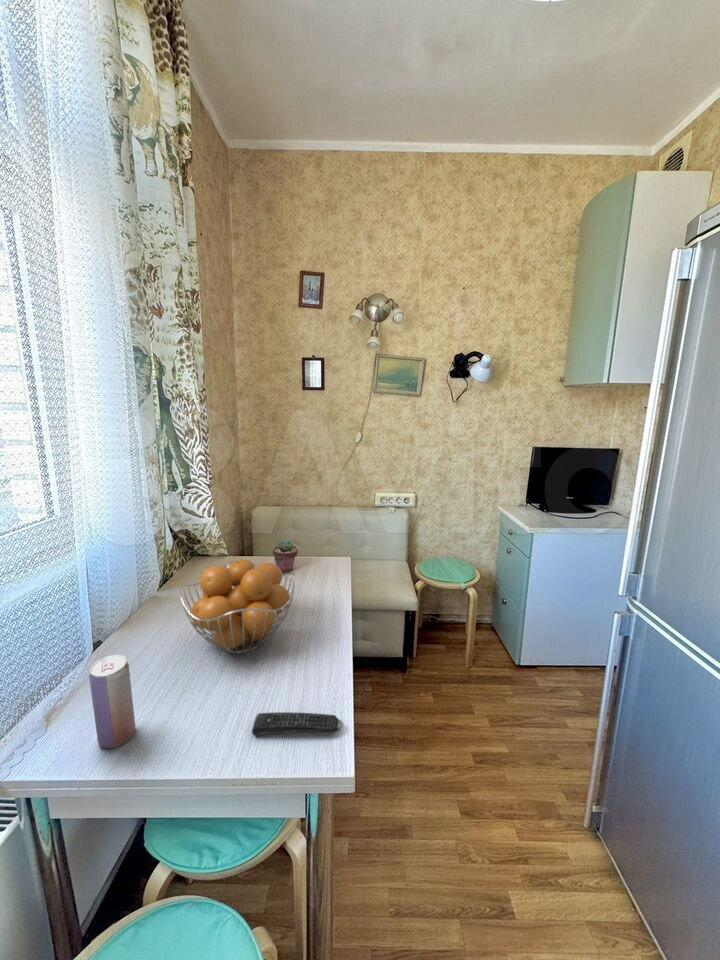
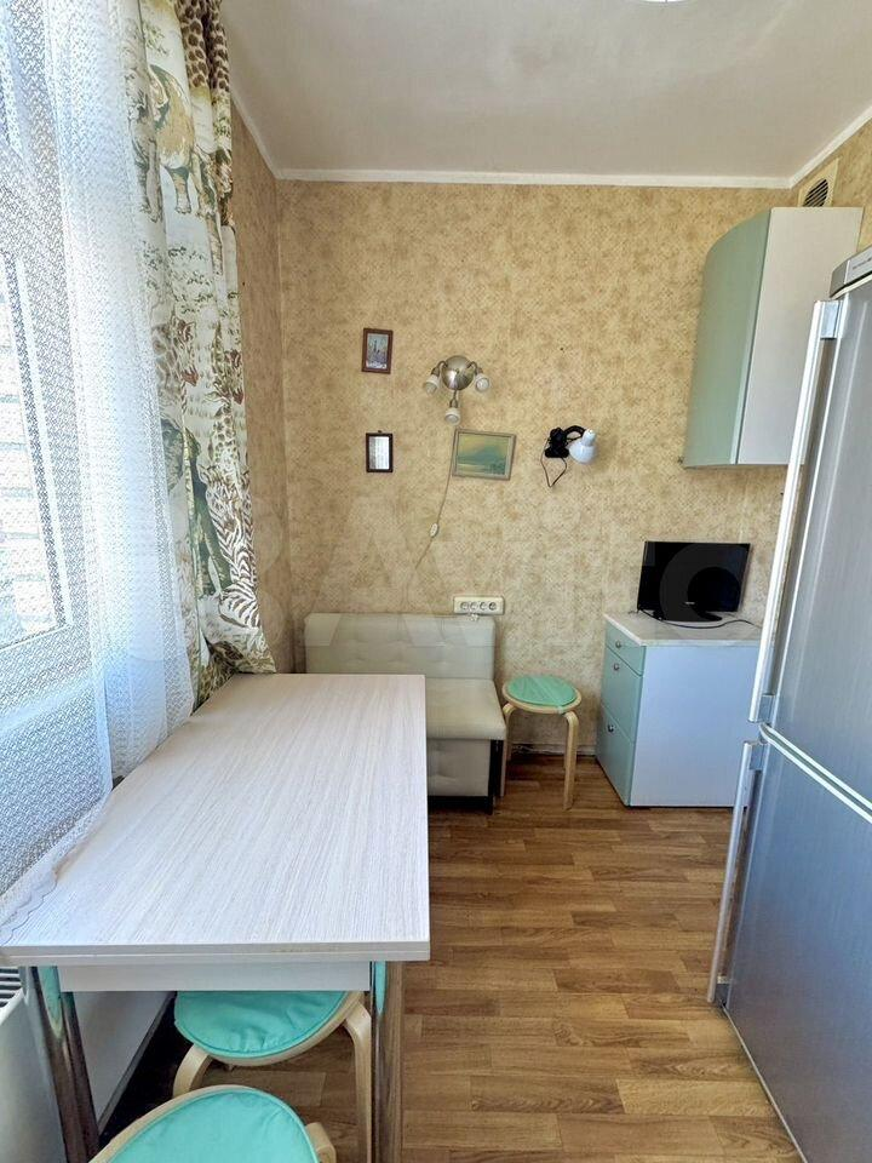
- remote control [251,711,344,737]
- potted succulent [272,538,299,574]
- fruit basket [178,558,297,654]
- beverage can [88,654,136,749]
